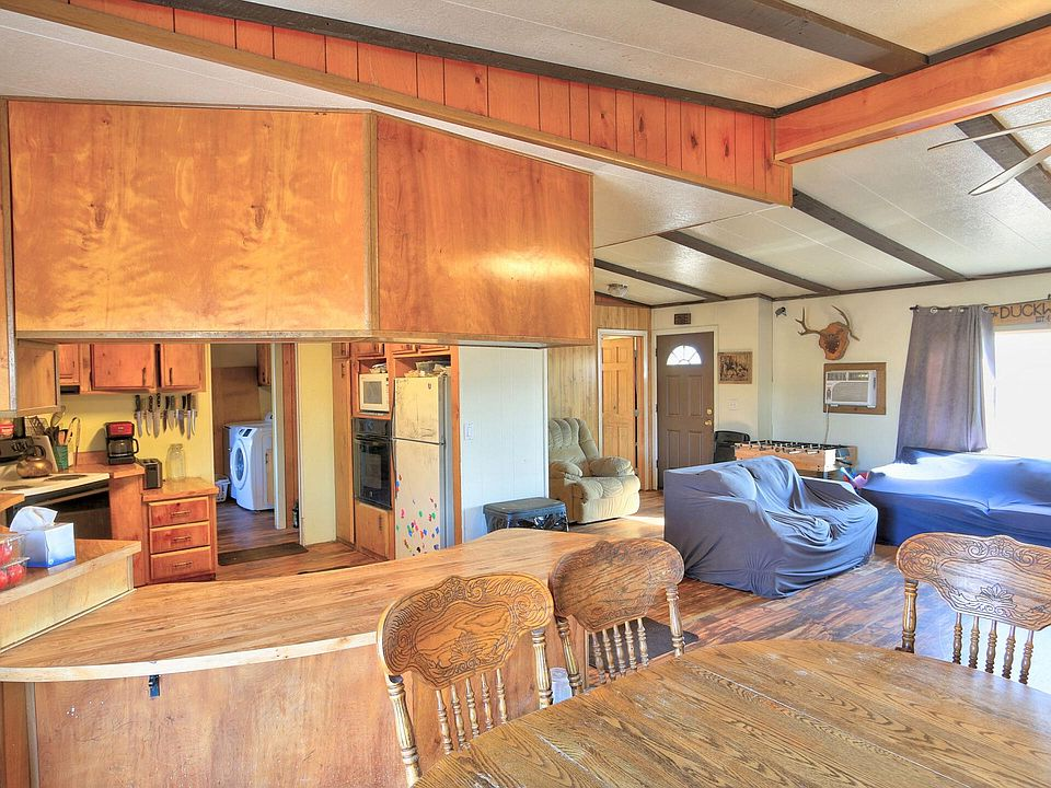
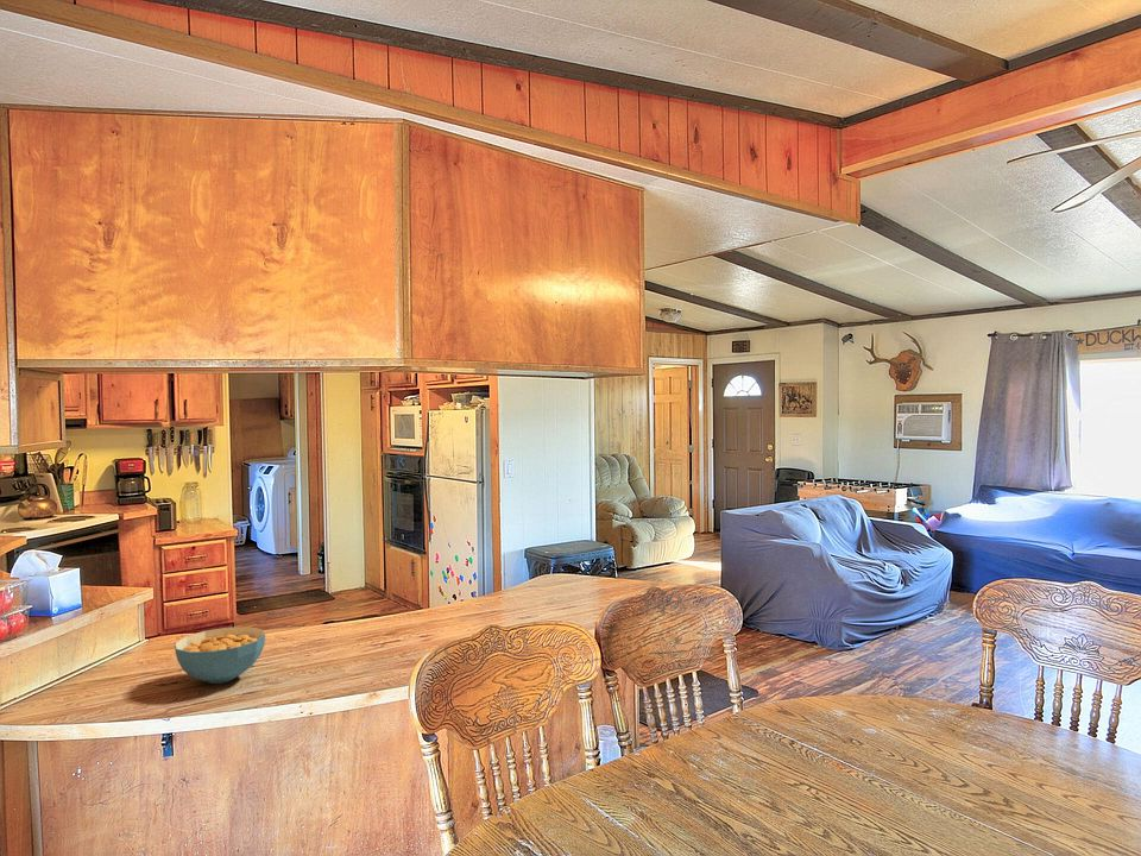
+ cereal bowl [174,625,266,685]
